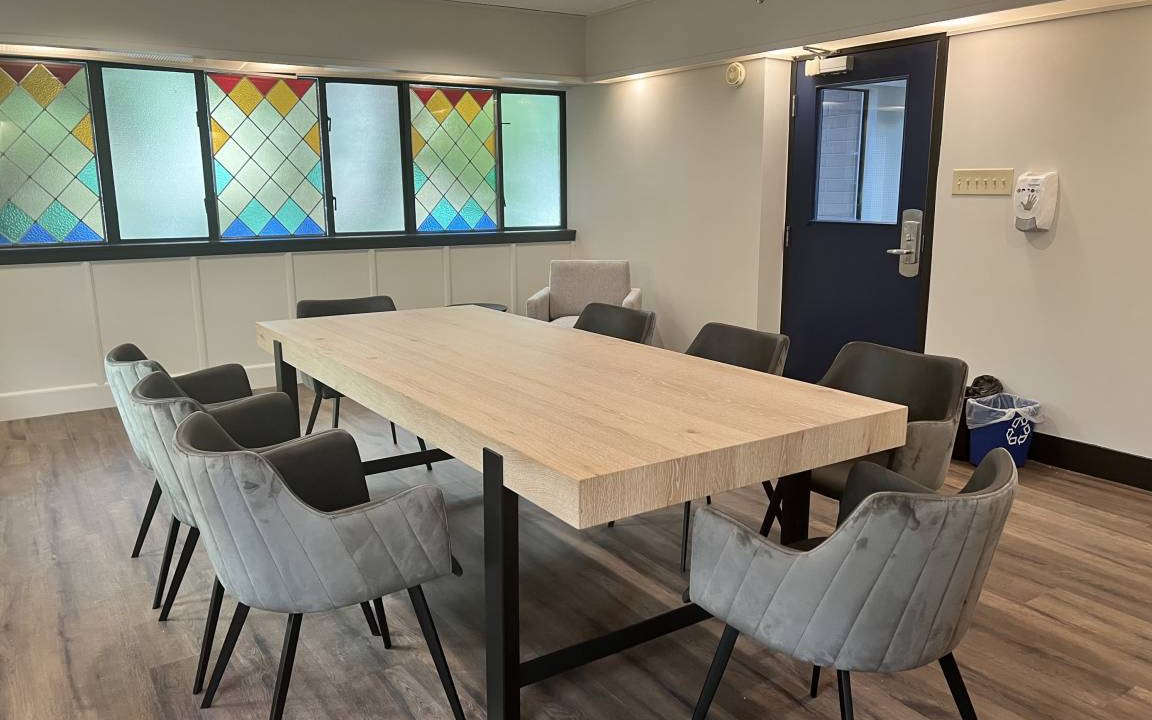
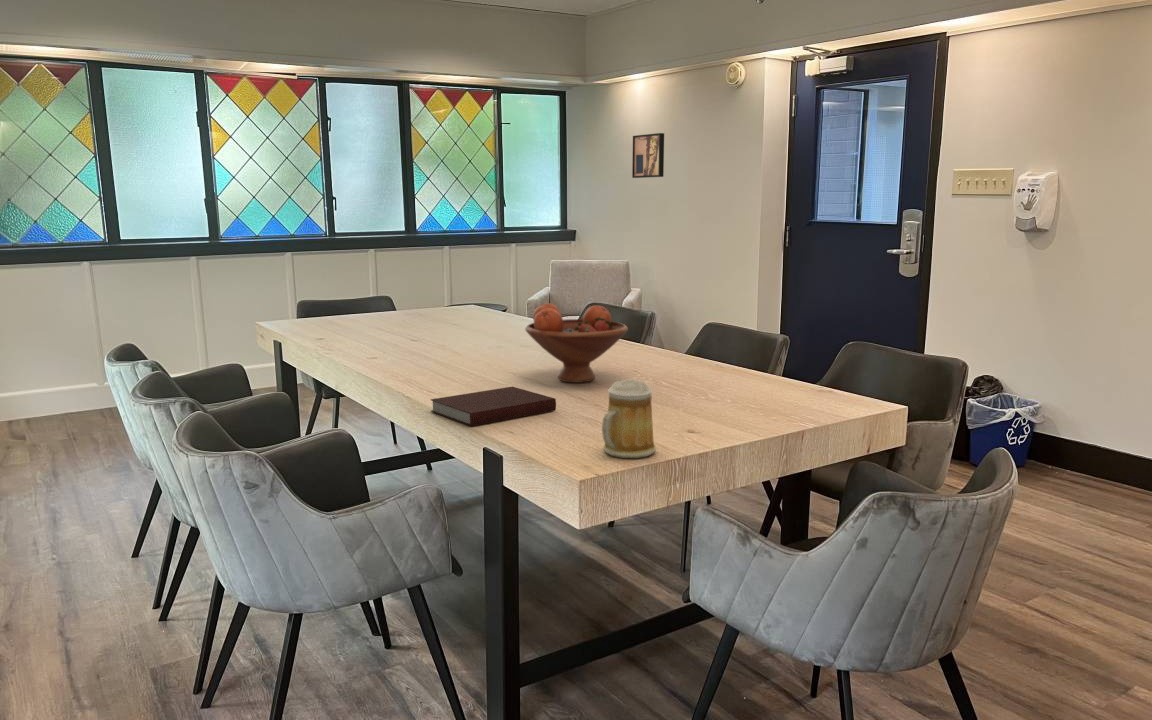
+ mug [601,378,657,459]
+ fruit bowl [524,302,629,384]
+ notebook [429,386,557,427]
+ wall art [631,132,665,179]
